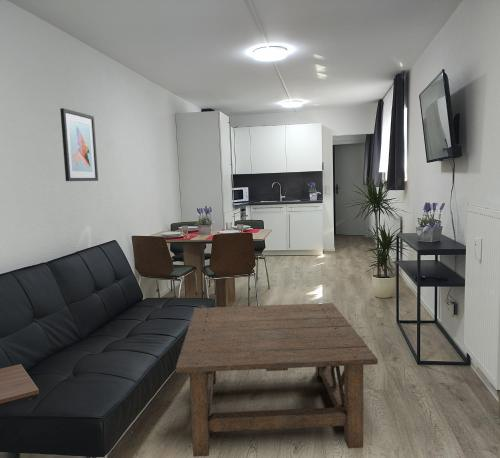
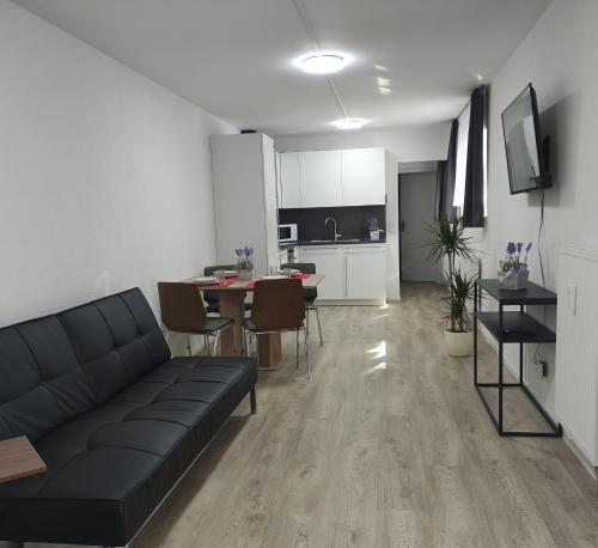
- wall art [59,107,99,182]
- coffee table [175,302,379,458]
